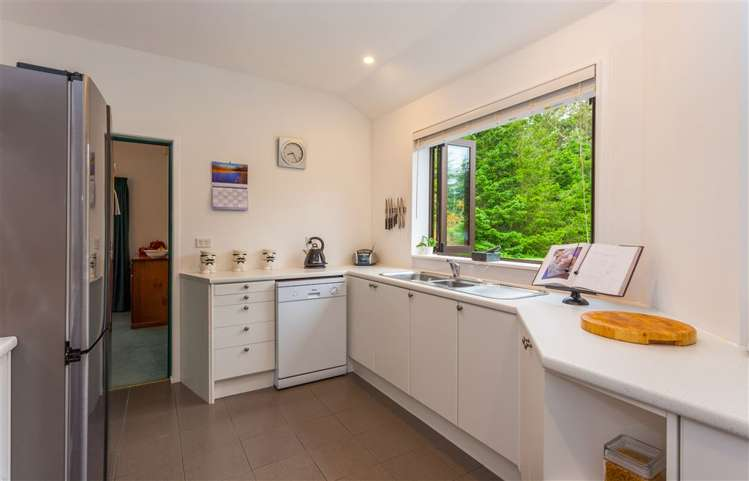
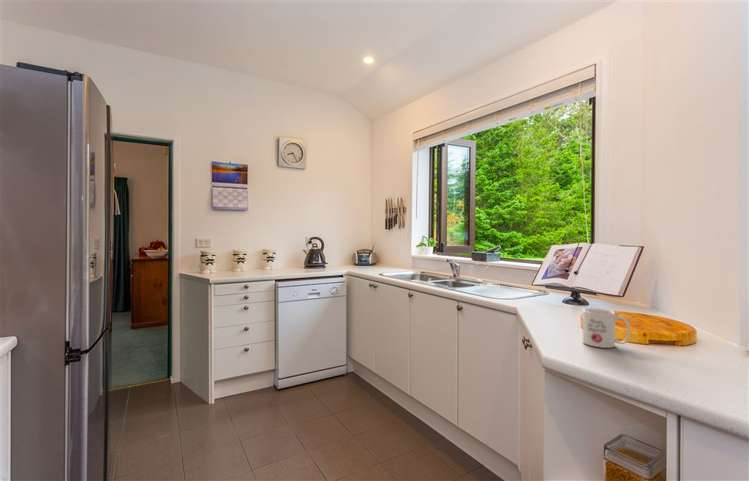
+ mug [582,307,631,349]
